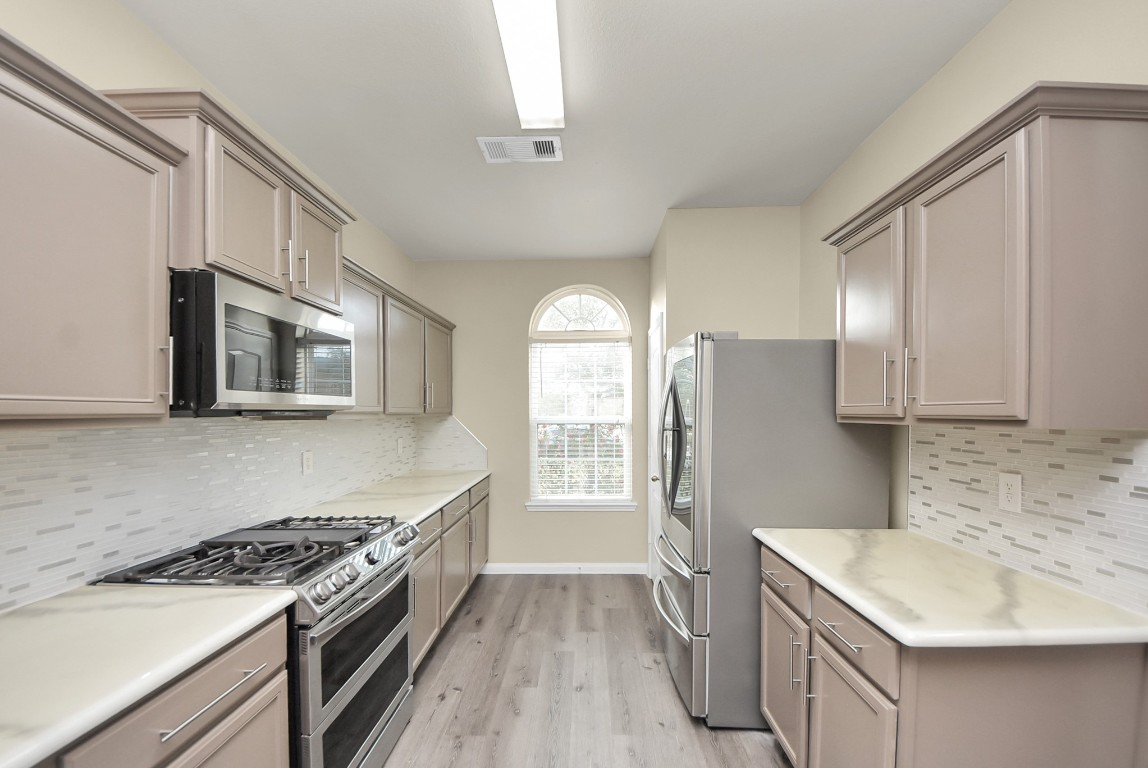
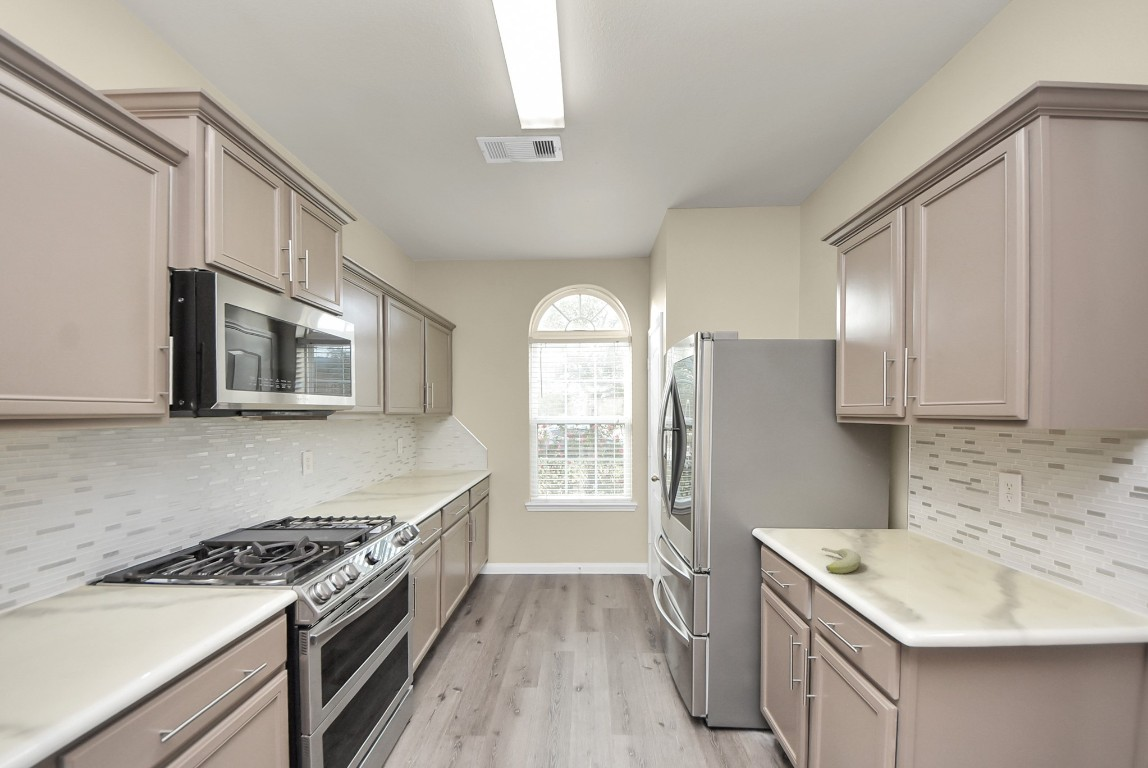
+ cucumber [821,547,862,575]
